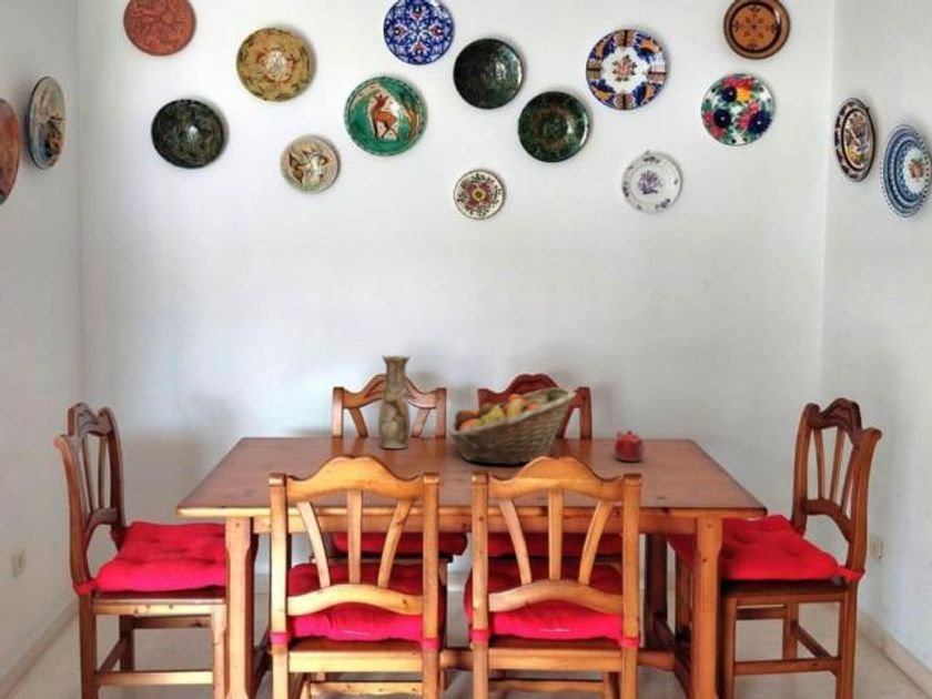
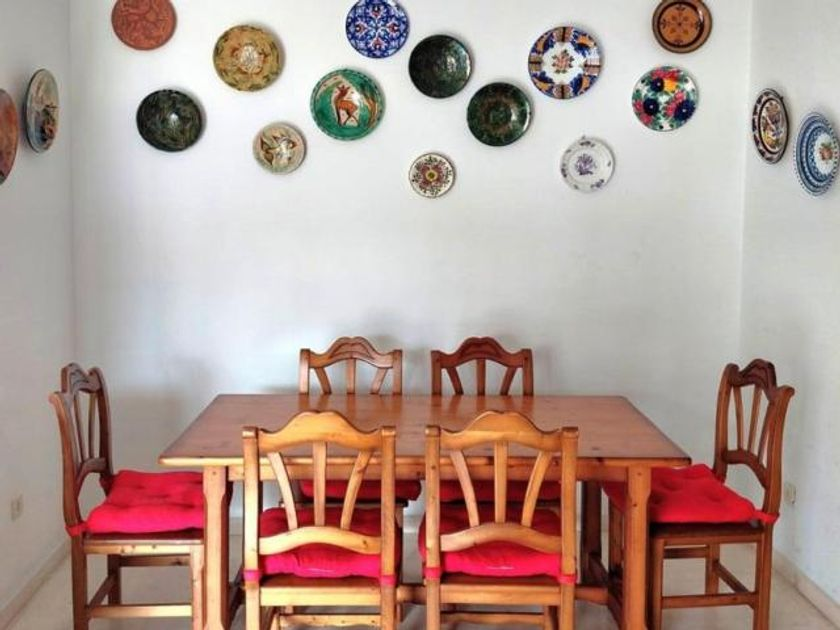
- teapot [612,429,646,463]
- vase [377,354,412,449]
- fruit basket [447,386,578,466]
